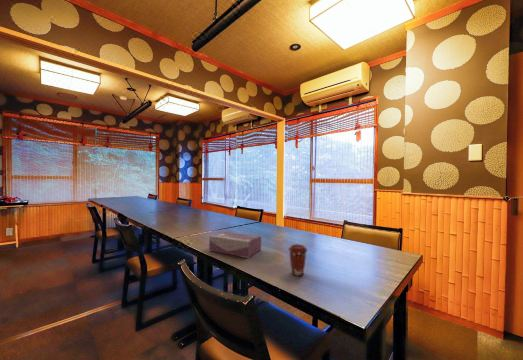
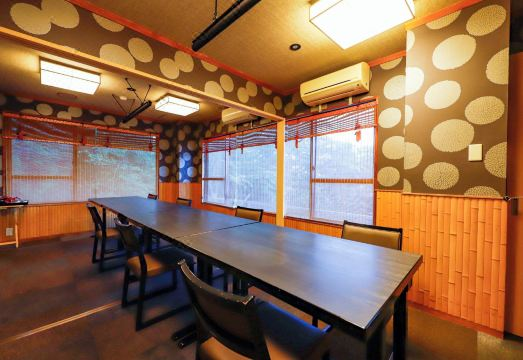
- tissue box [208,231,262,259]
- coffee cup [287,243,308,277]
